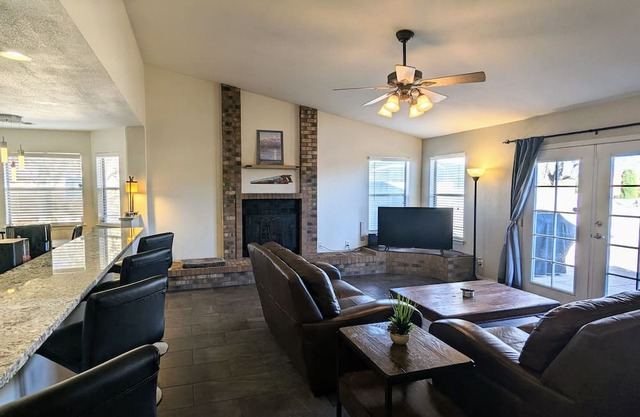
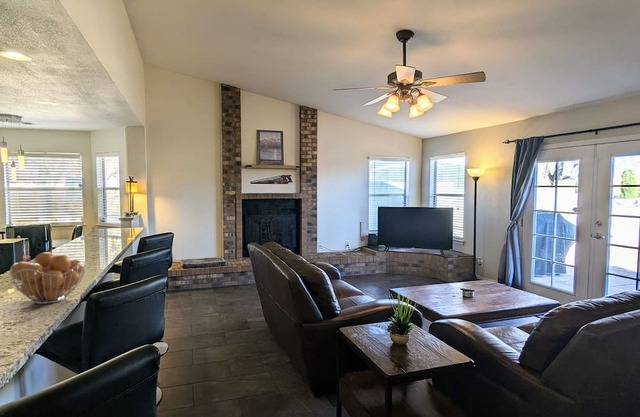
+ fruit basket [9,251,88,305]
